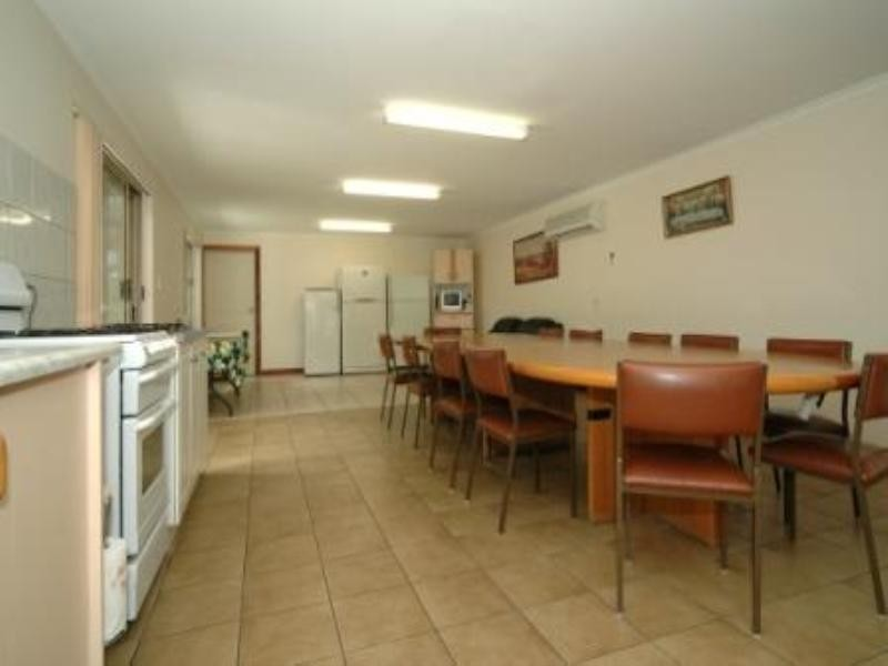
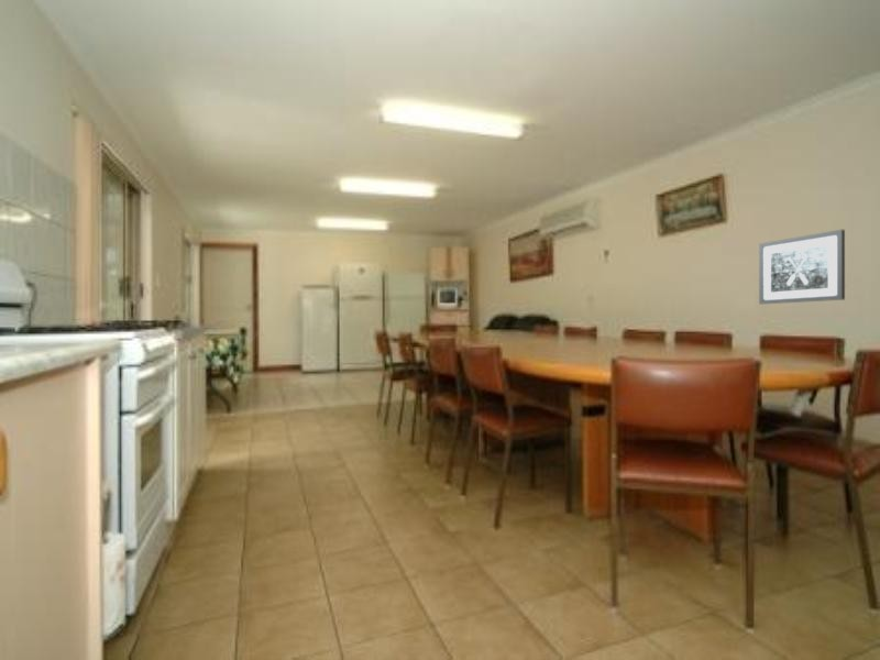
+ wall art [758,229,846,305]
